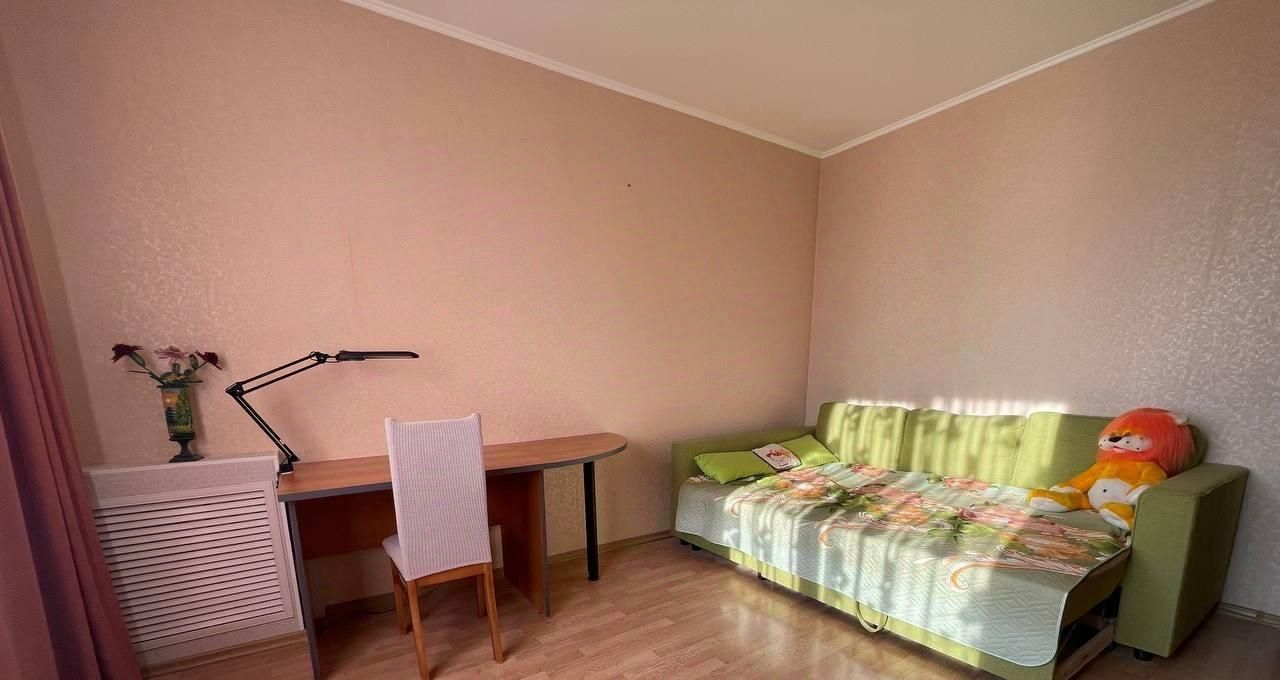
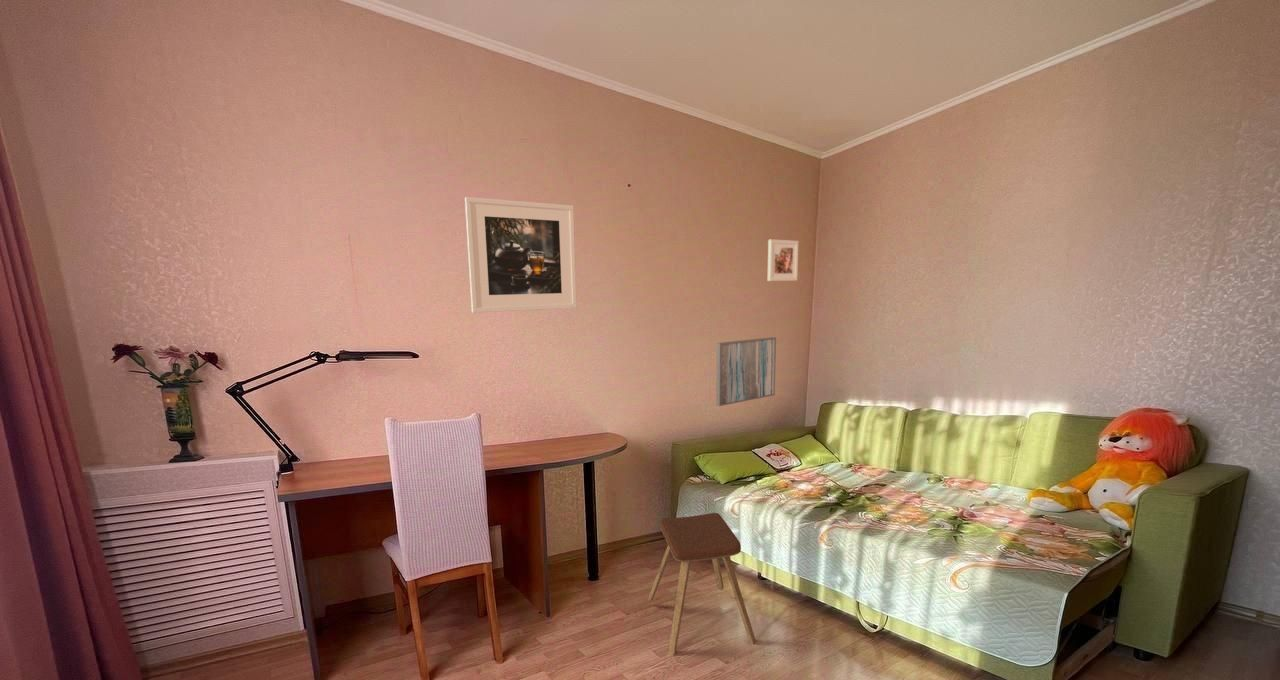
+ music stool [647,512,757,657]
+ wall art [715,336,777,407]
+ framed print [767,239,799,282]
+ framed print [464,196,578,314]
